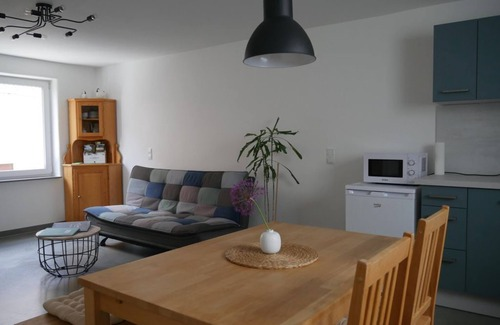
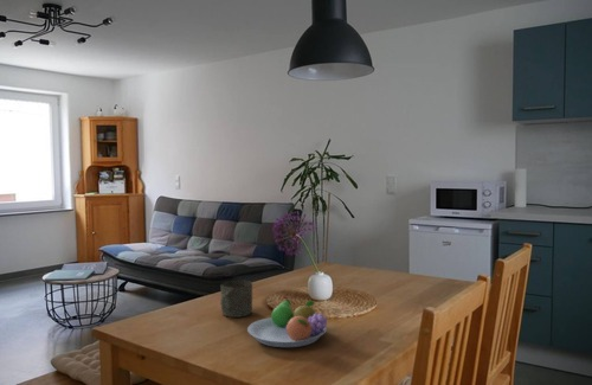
+ fruit bowl [246,299,328,348]
+ mug [219,278,253,319]
